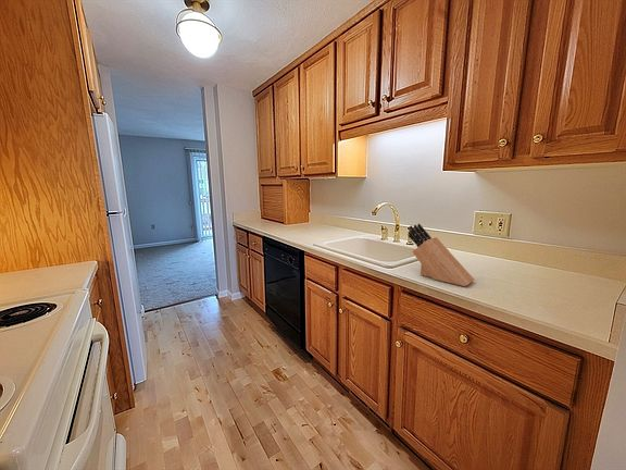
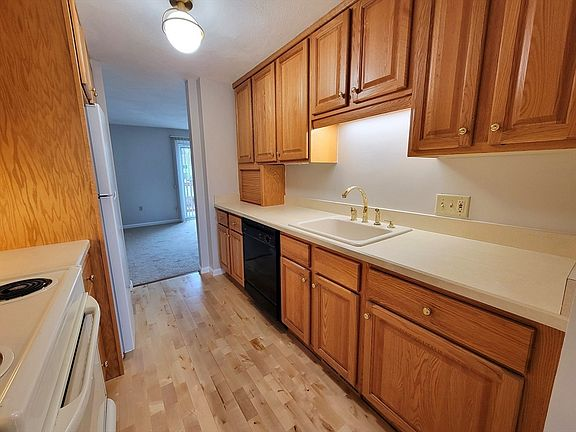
- knife block [406,223,475,287]
